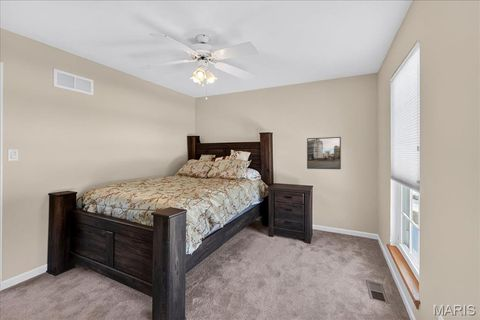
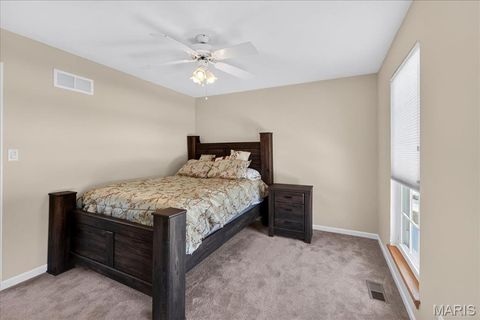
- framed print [306,136,342,170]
